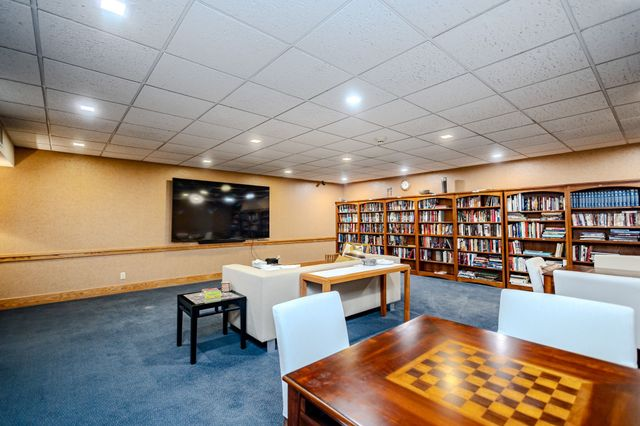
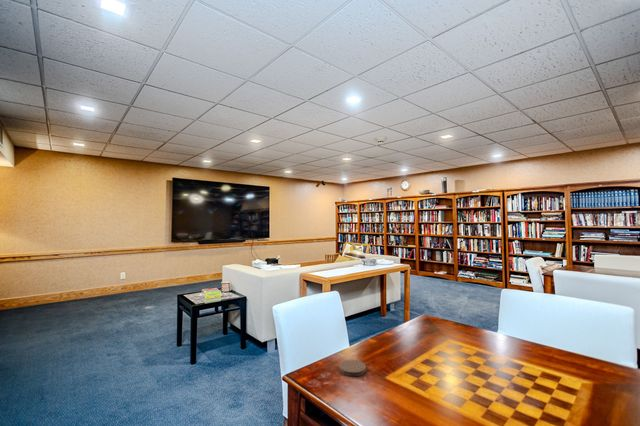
+ coaster [338,358,367,377]
